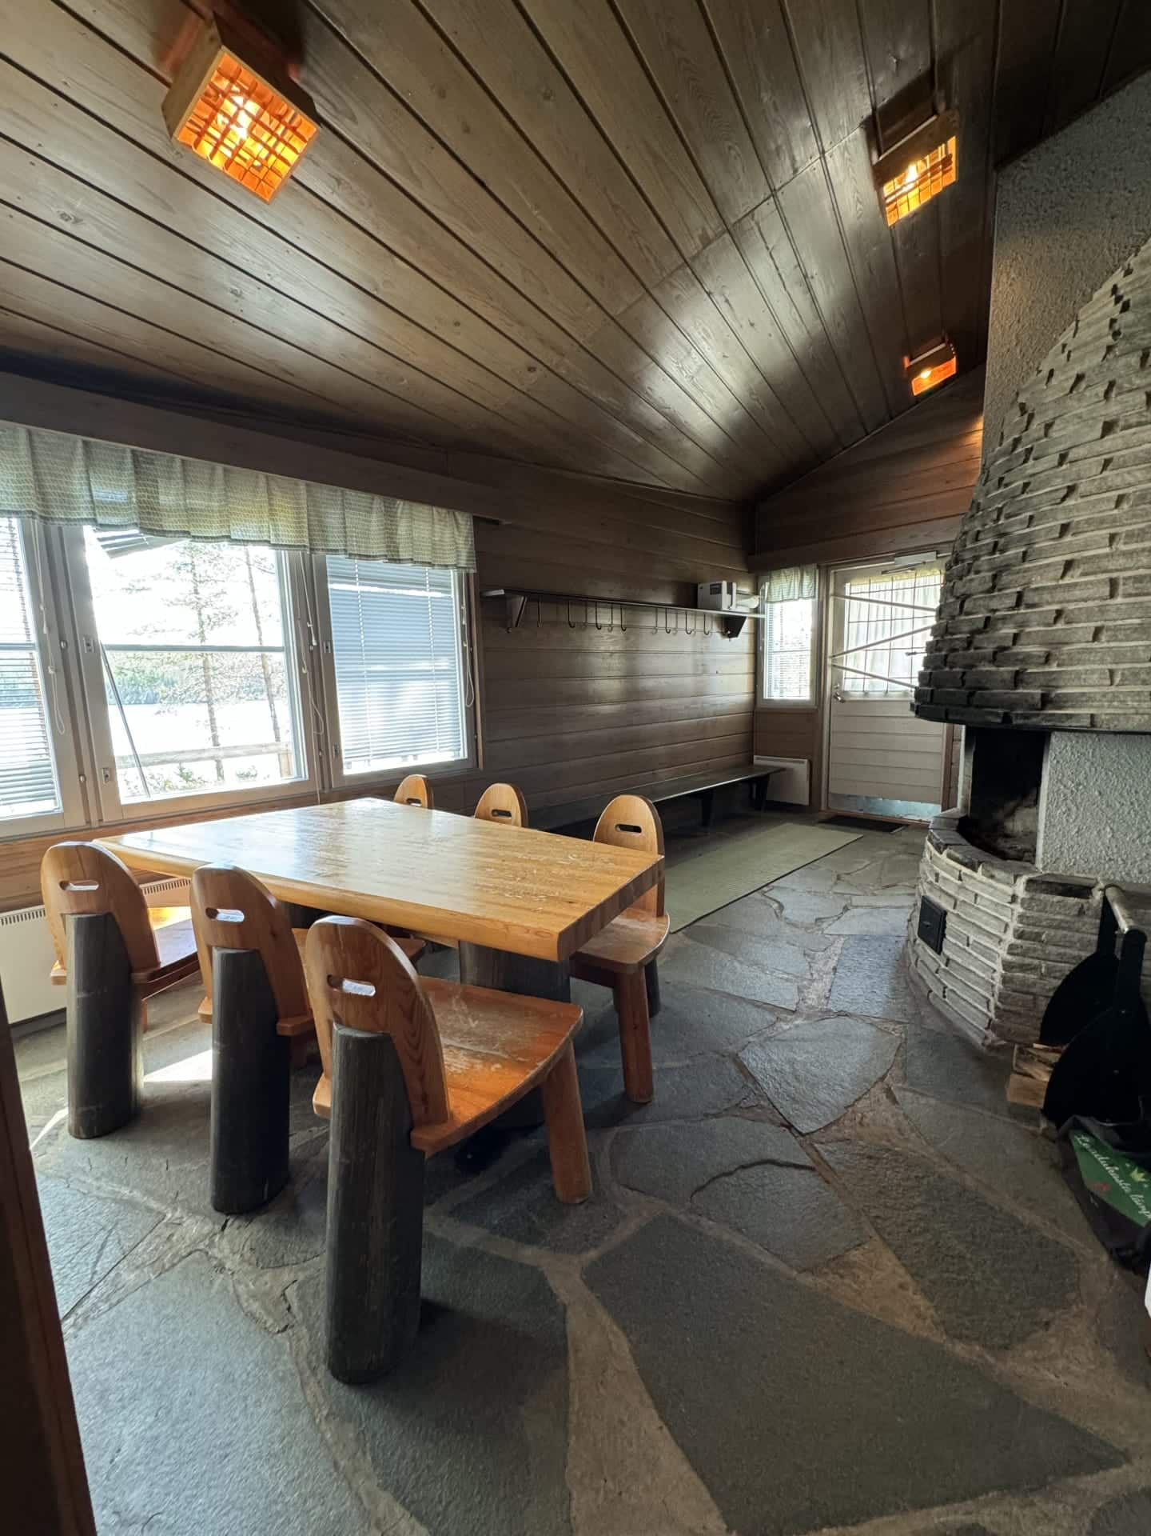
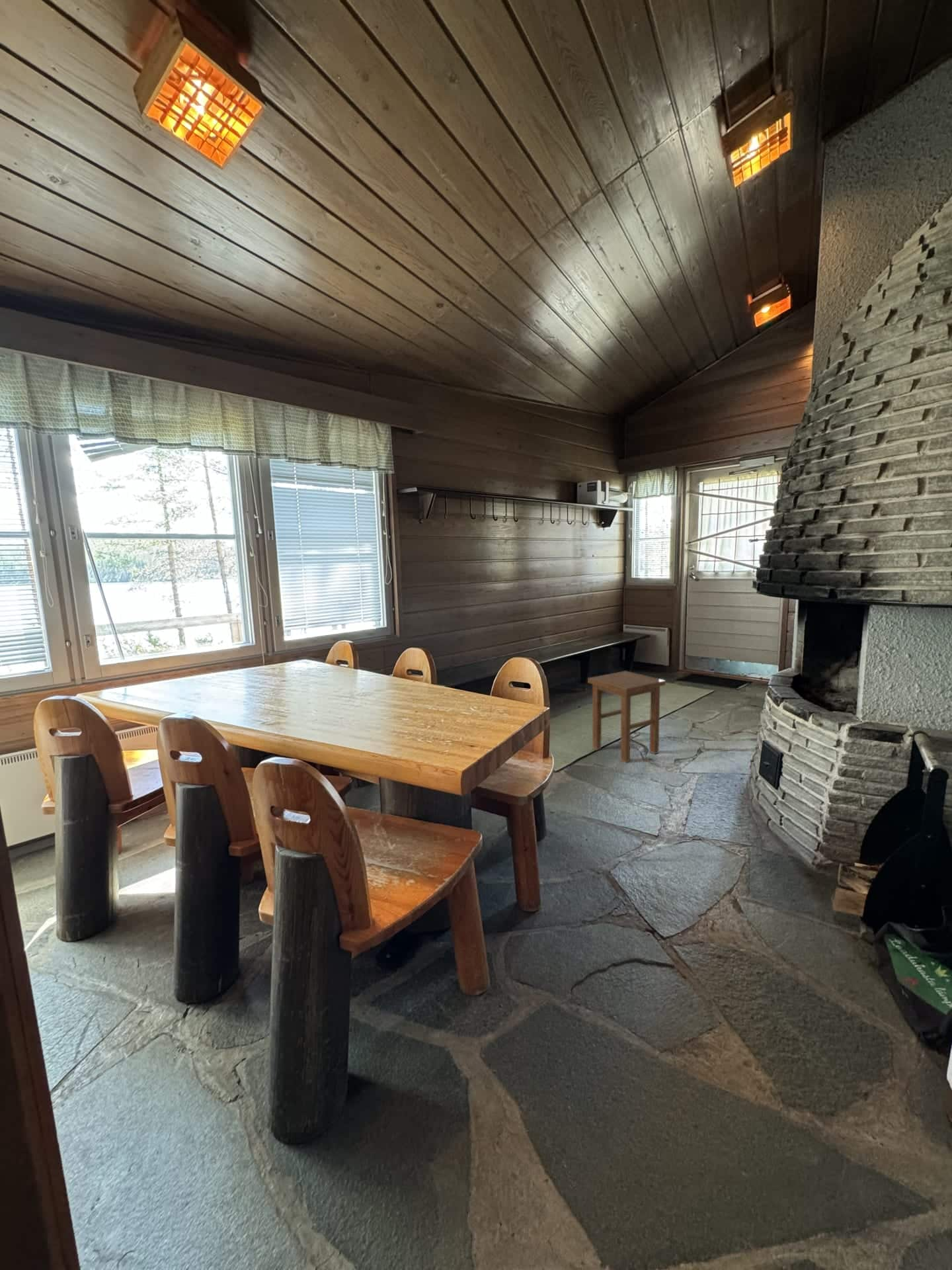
+ stool [587,670,666,763]
